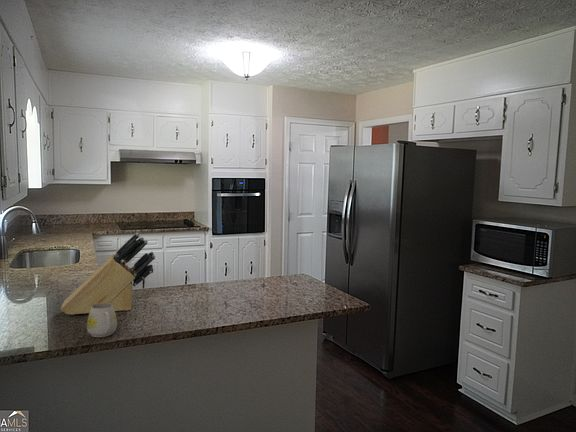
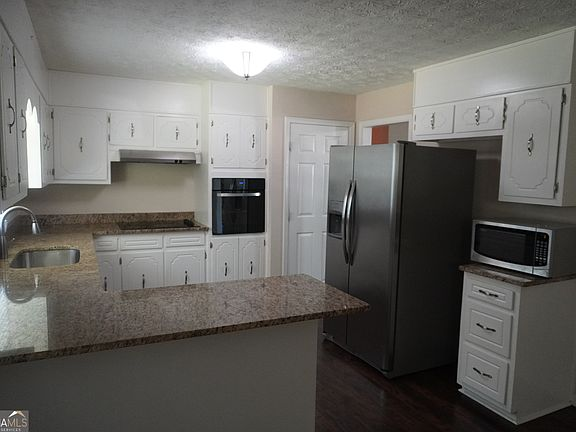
- mug [86,303,118,338]
- knife block [60,232,156,316]
